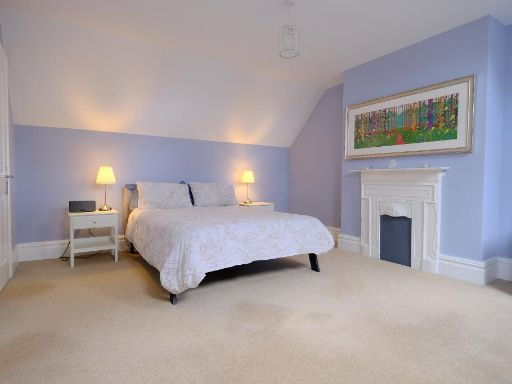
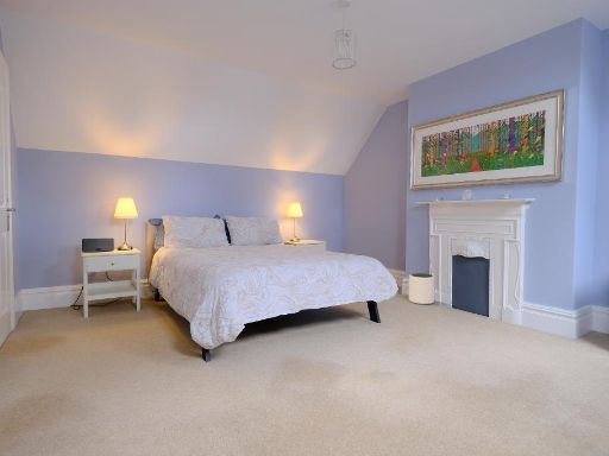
+ plant pot [408,272,435,305]
